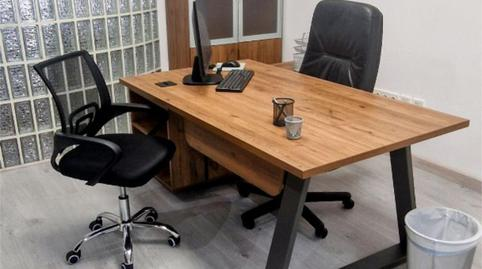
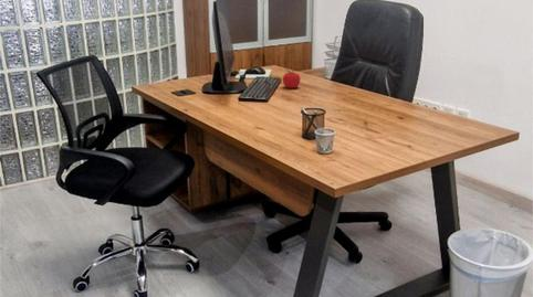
+ apple [282,68,302,89]
